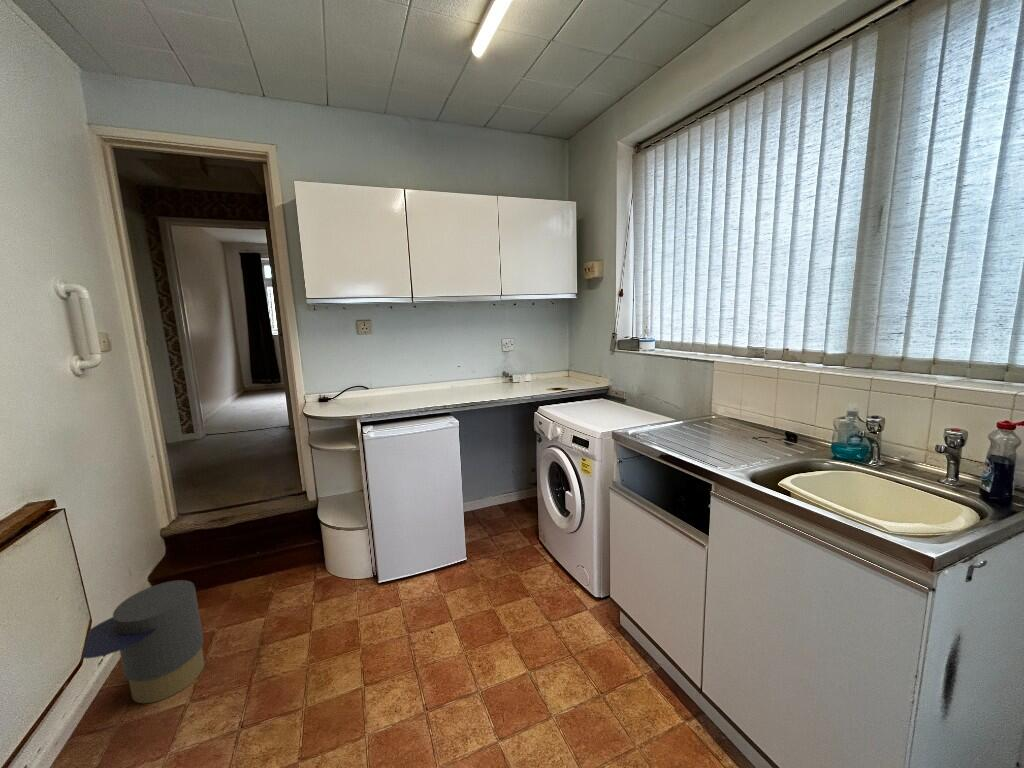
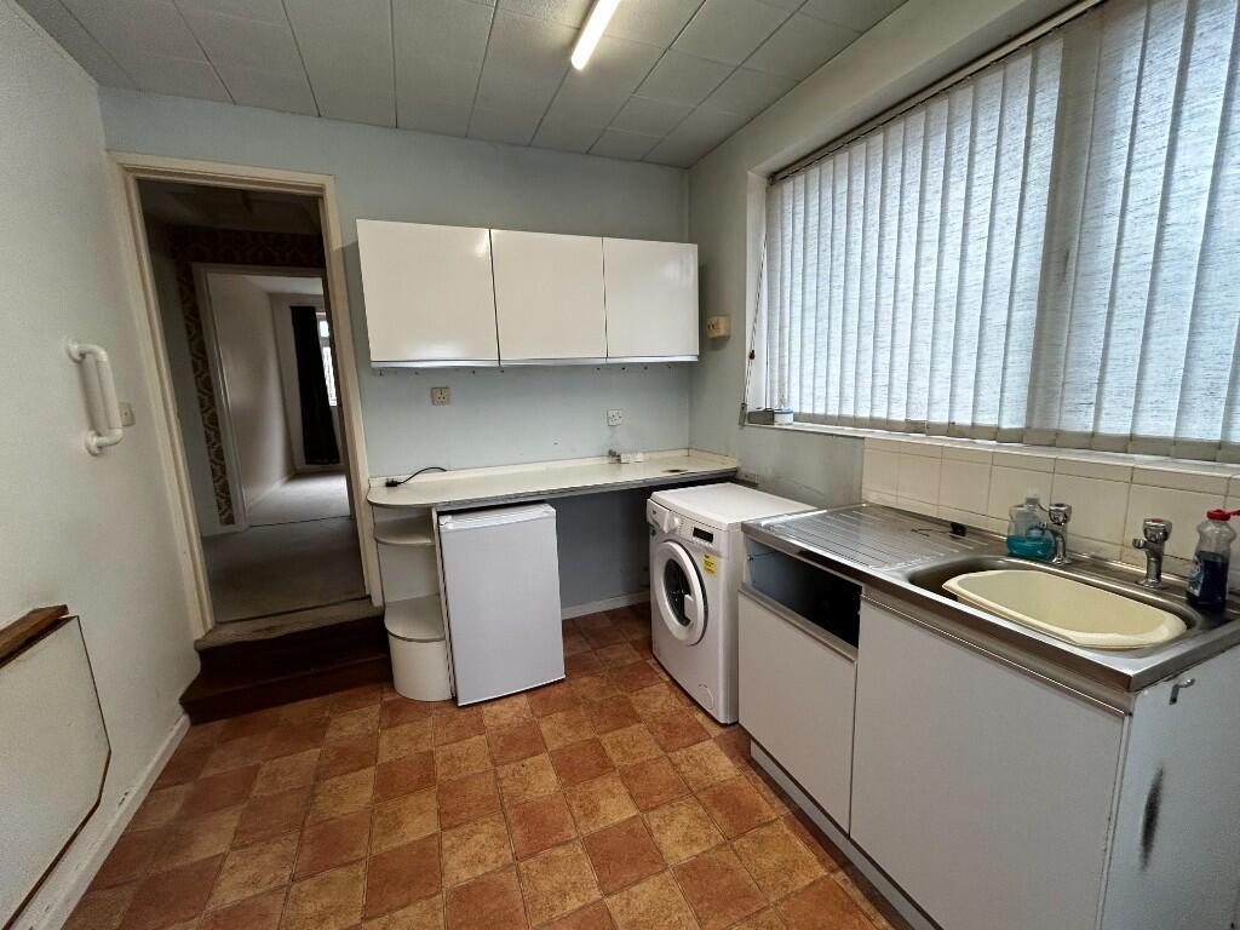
- trash can [81,579,205,704]
